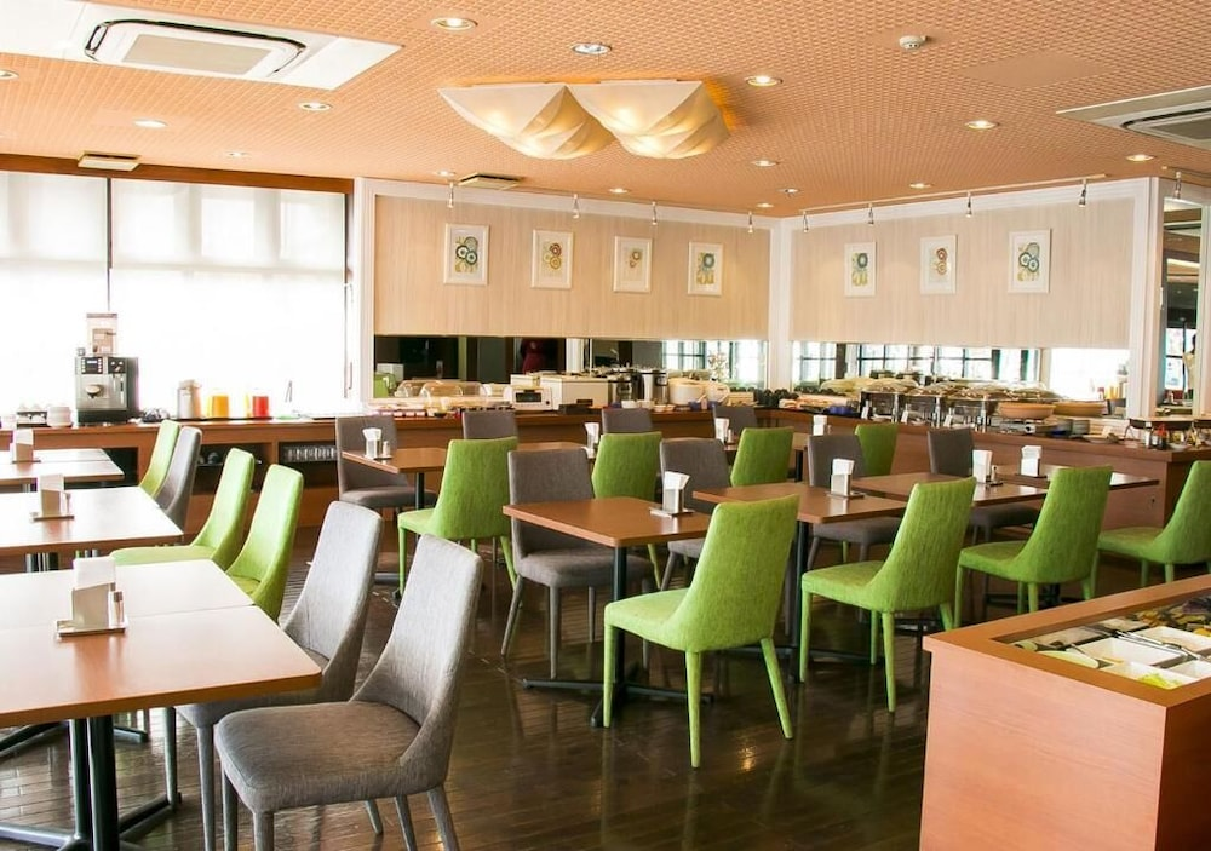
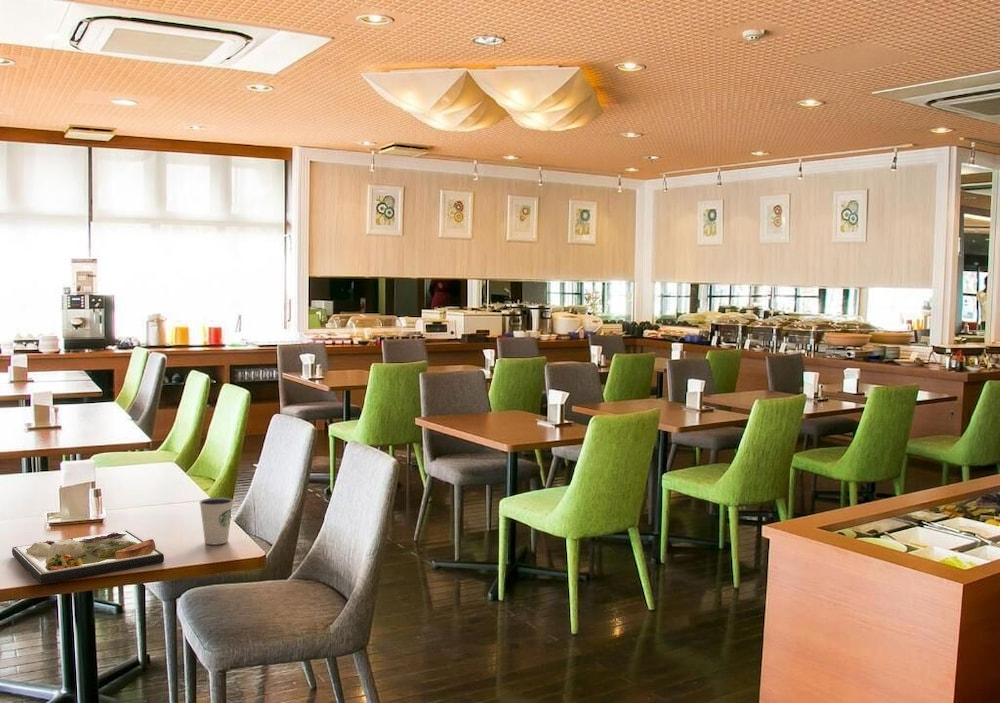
+ dixie cup [198,497,234,545]
+ dinner plate [11,530,165,584]
